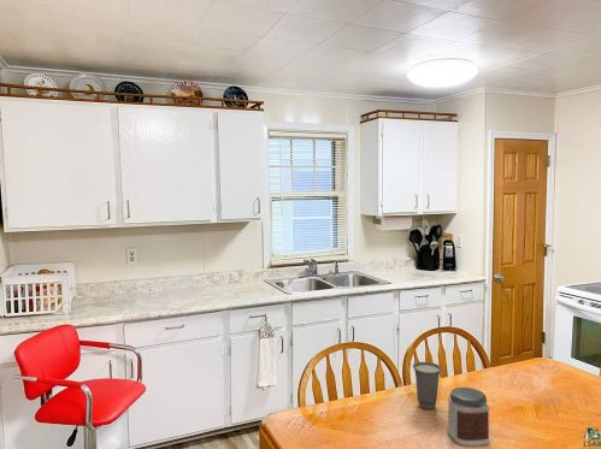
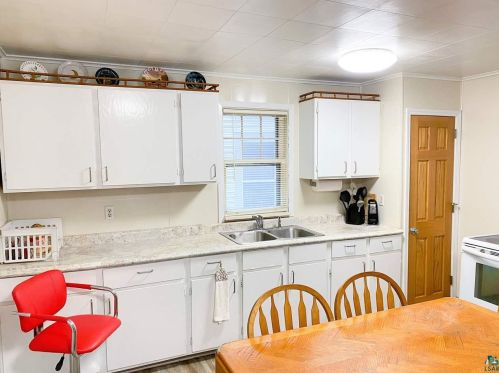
- jar [447,386,490,448]
- cup [412,361,443,410]
